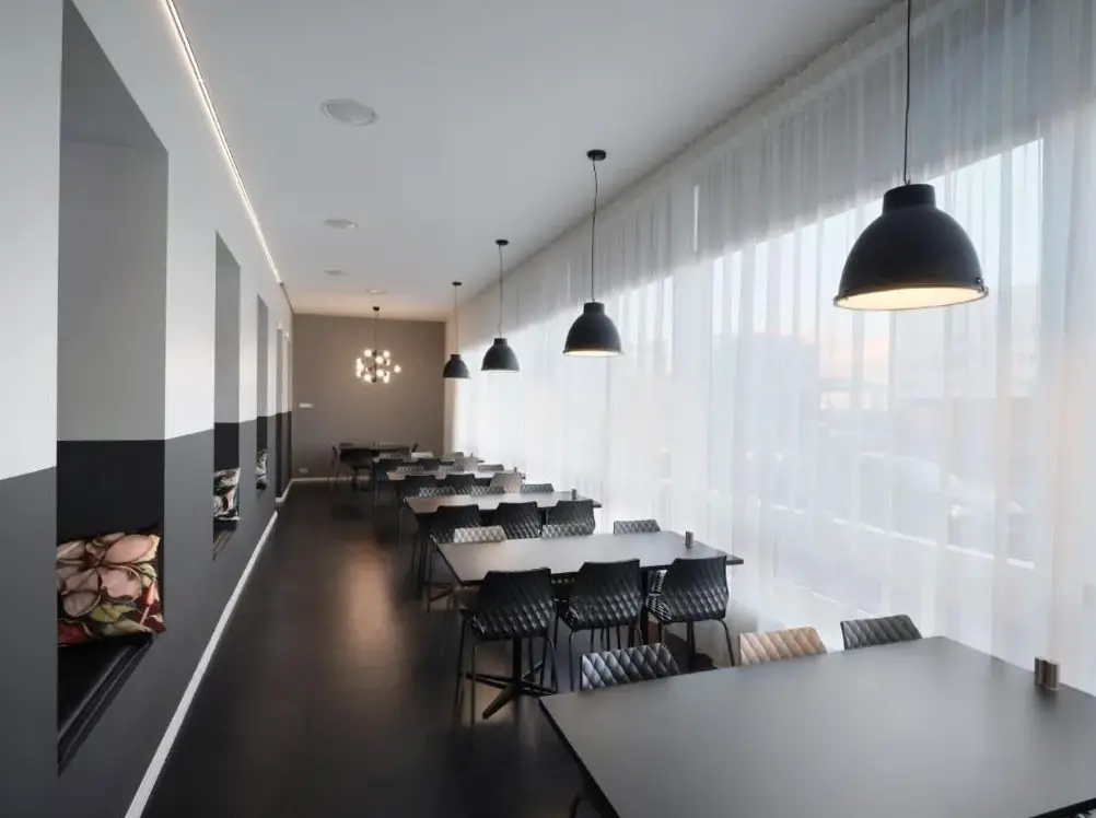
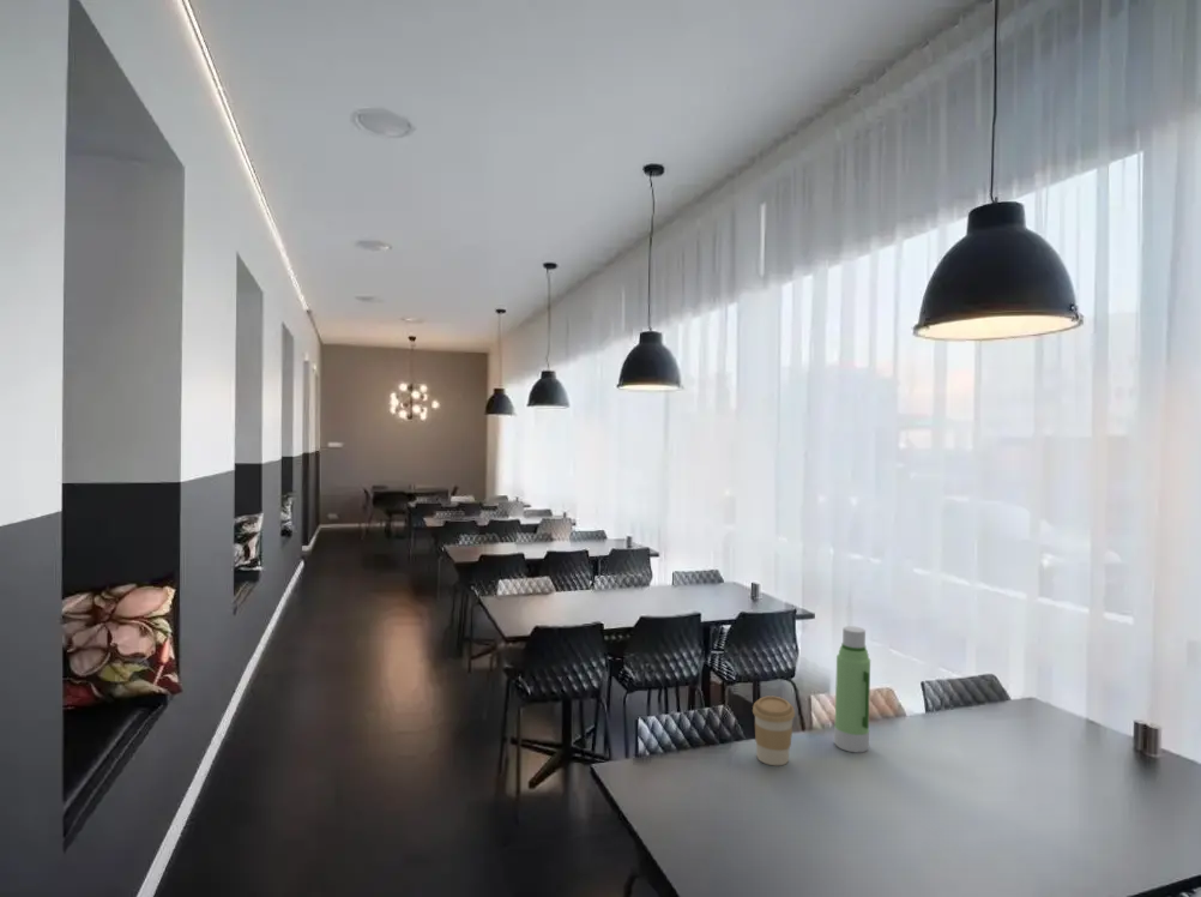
+ water bottle [833,625,871,753]
+ coffee cup [752,694,796,766]
